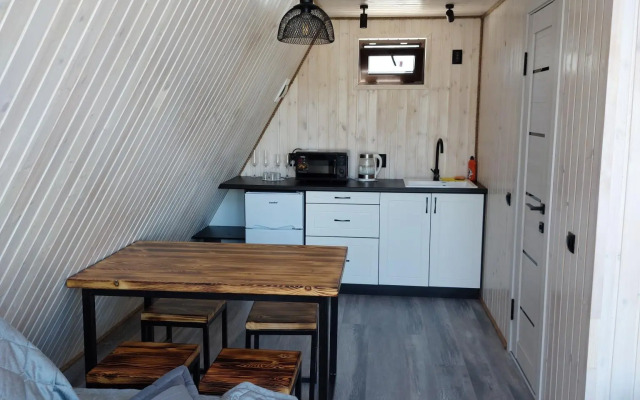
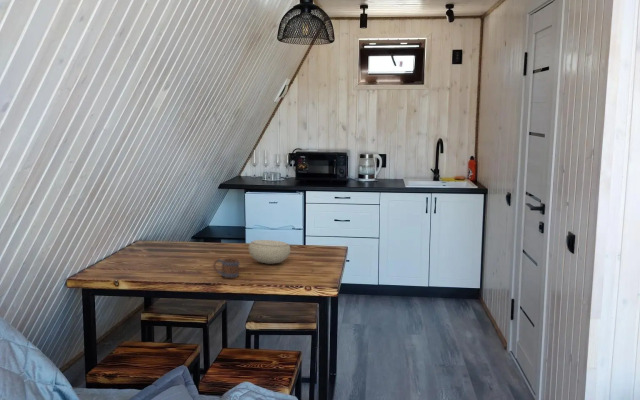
+ bowl [248,239,291,265]
+ mug [212,257,241,279]
